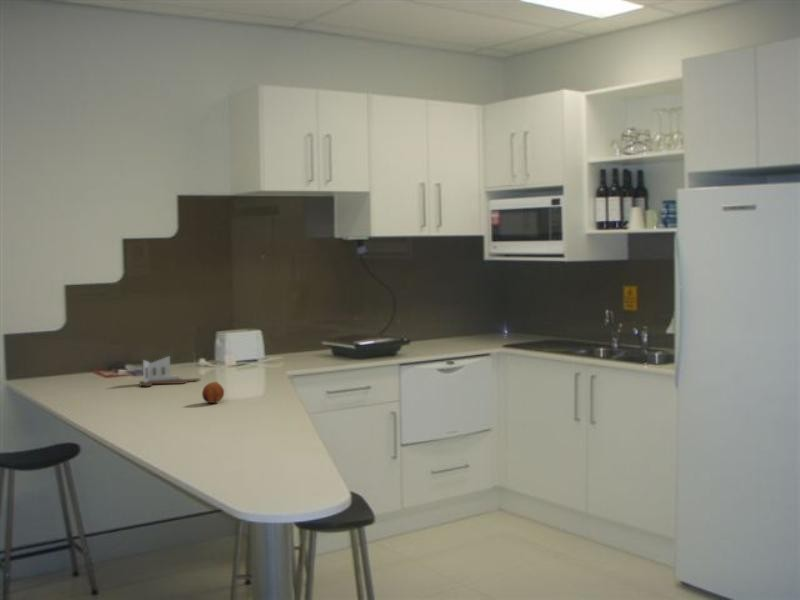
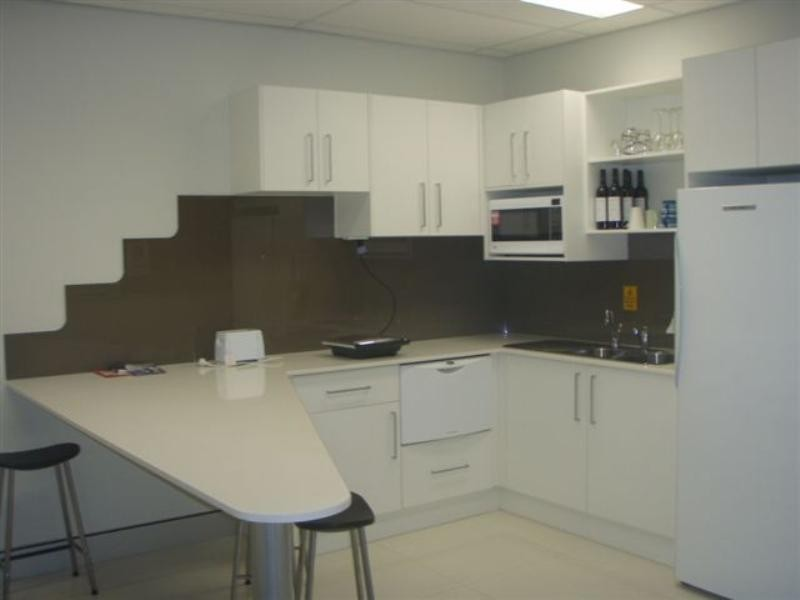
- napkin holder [139,355,201,388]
- fruit [201,380,225,404]
